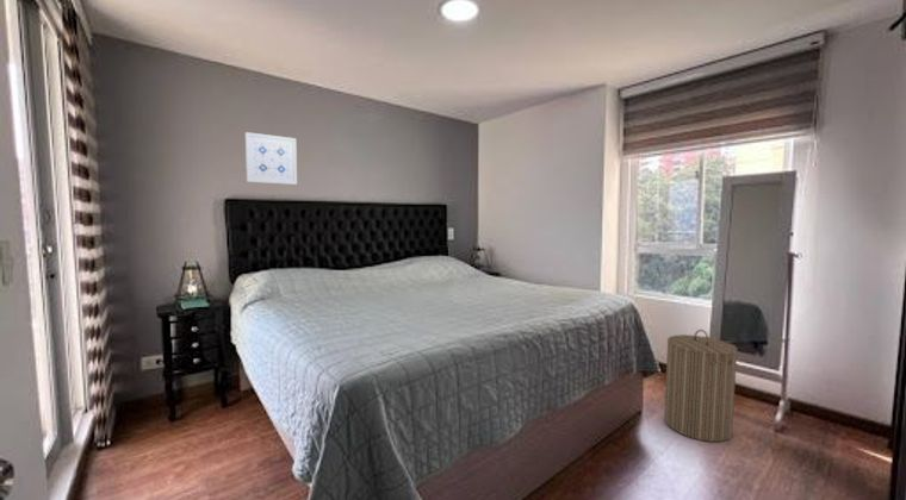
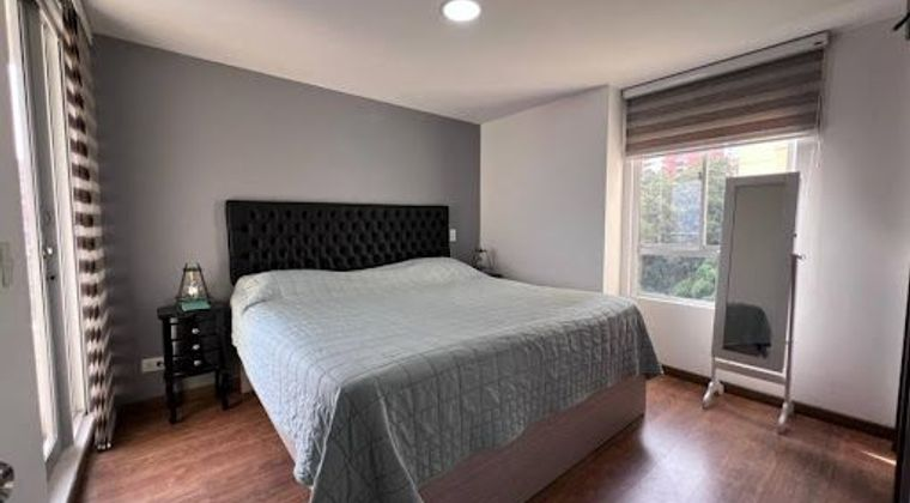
- wall art [244,131,298,186]
- laundry hamper [663,329,739,443]
